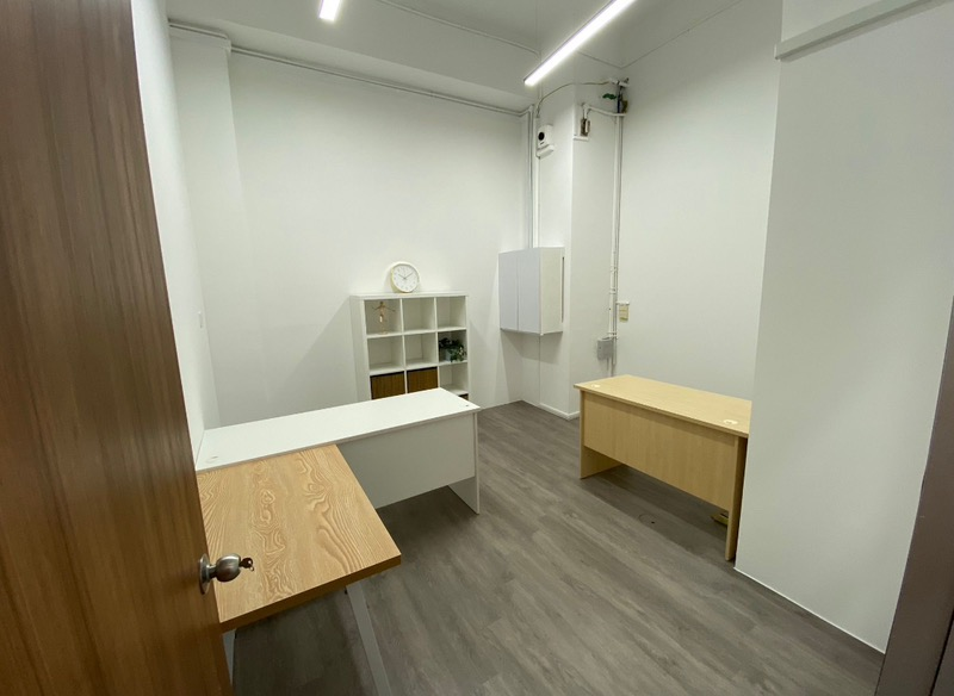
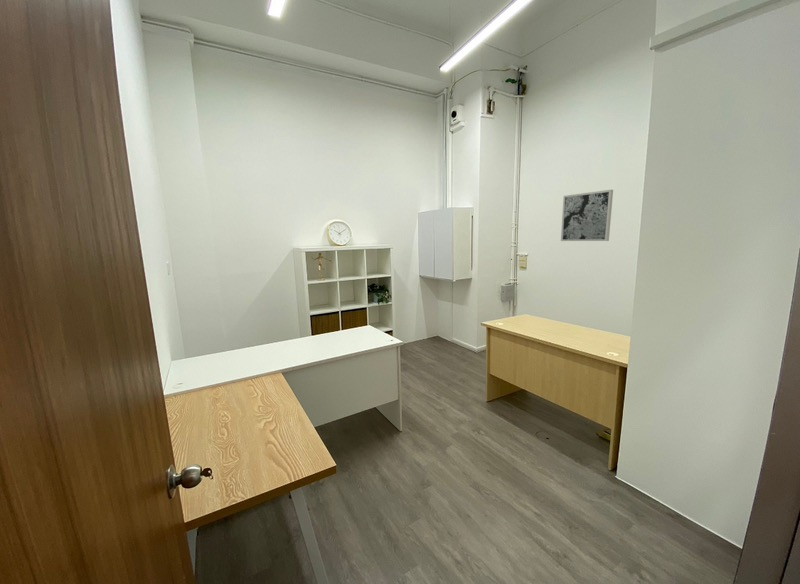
+ wall art [560,189,614,242]
